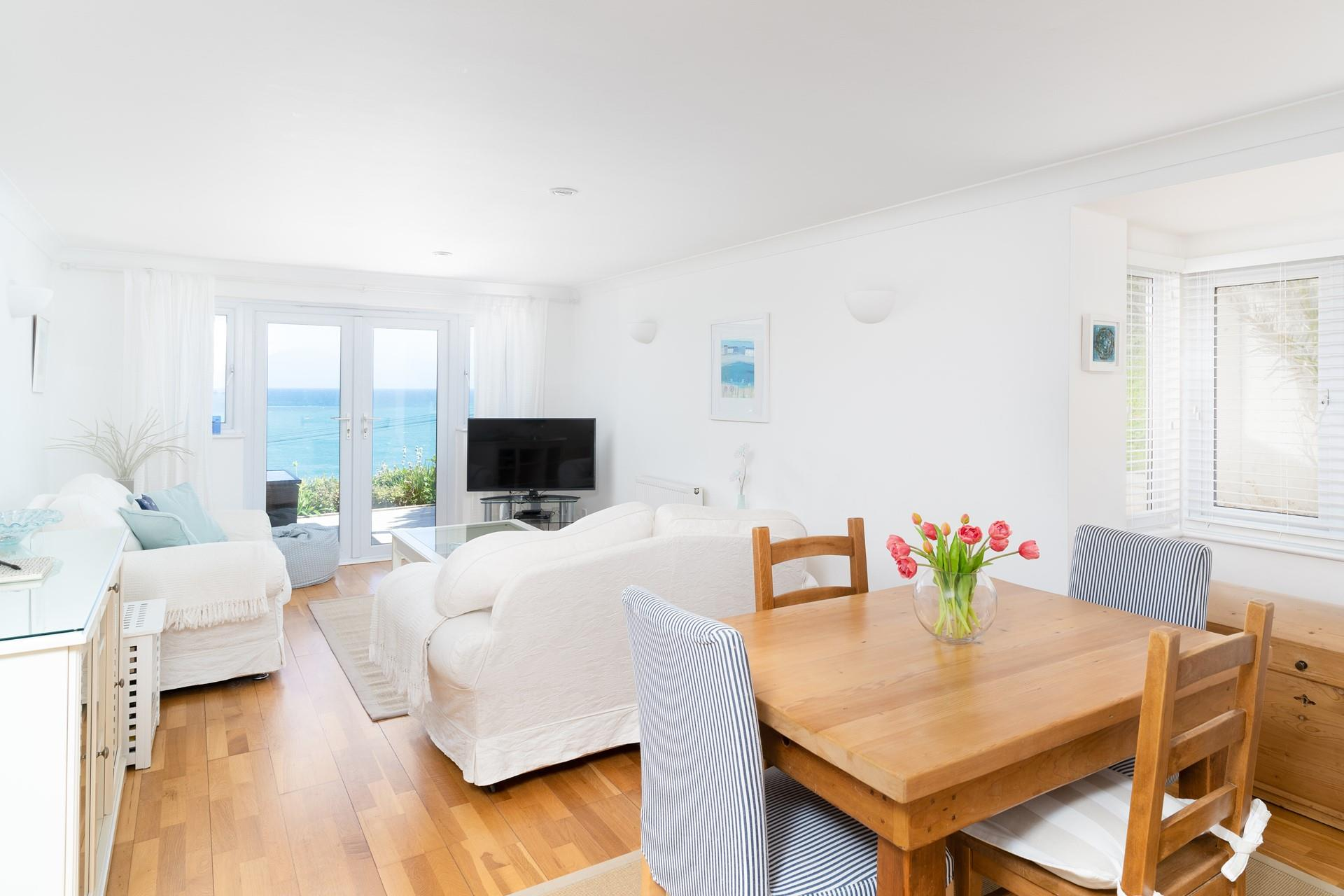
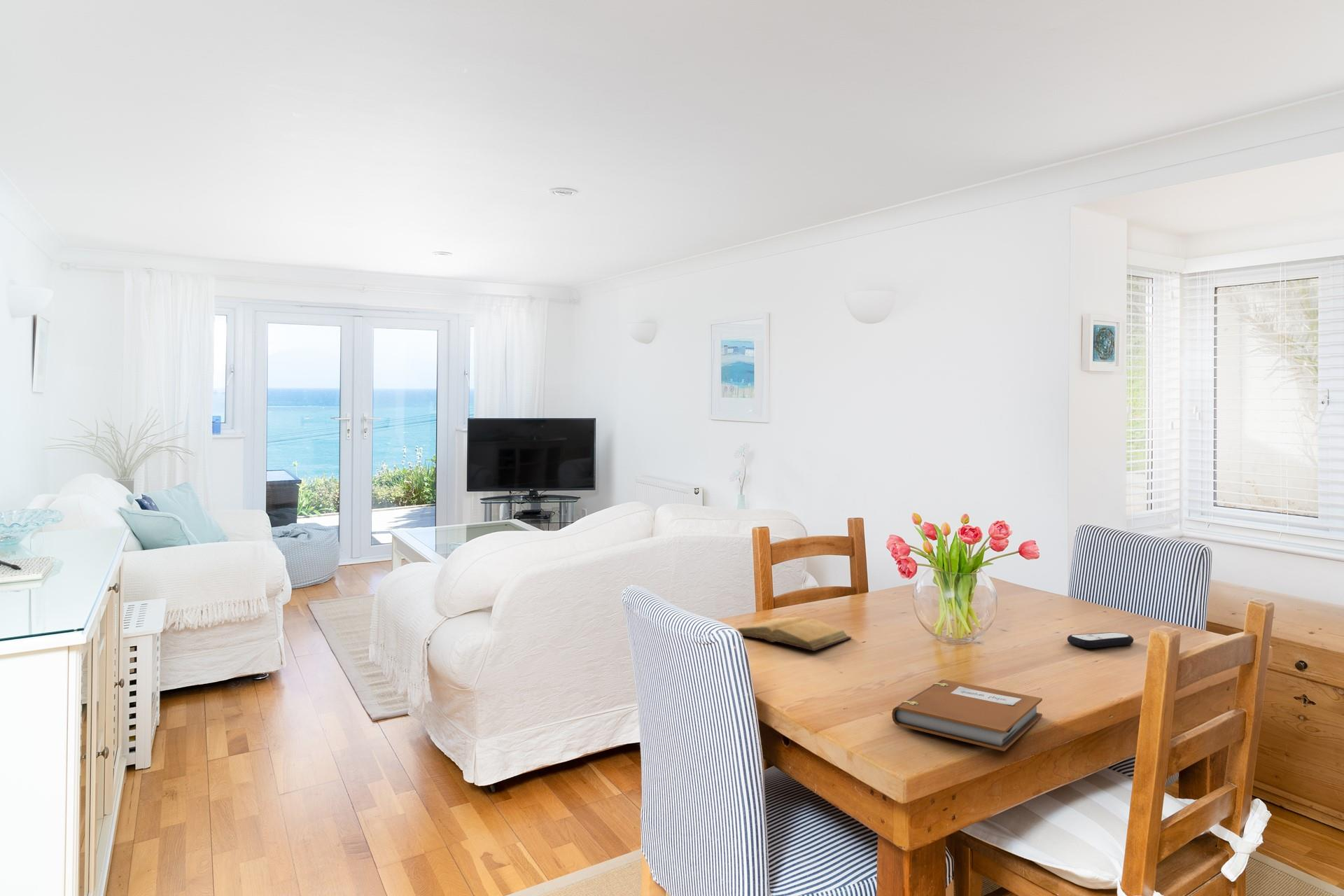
+ book [736,616,853,652]
+ notebook [892,679,1043,752]
+ remote control [1067,631,1134,649]
